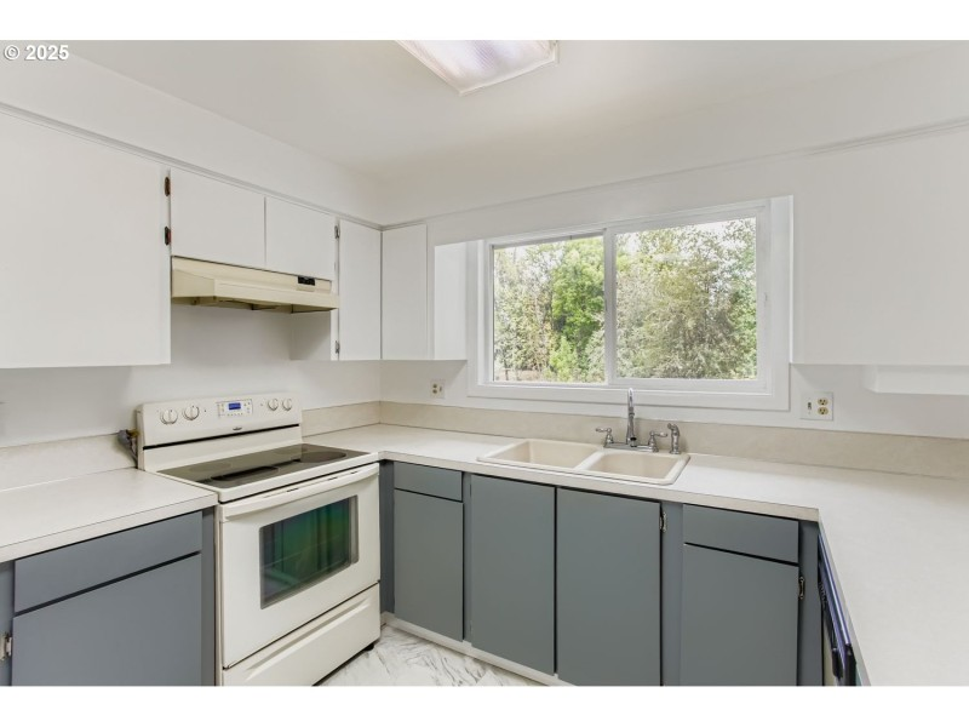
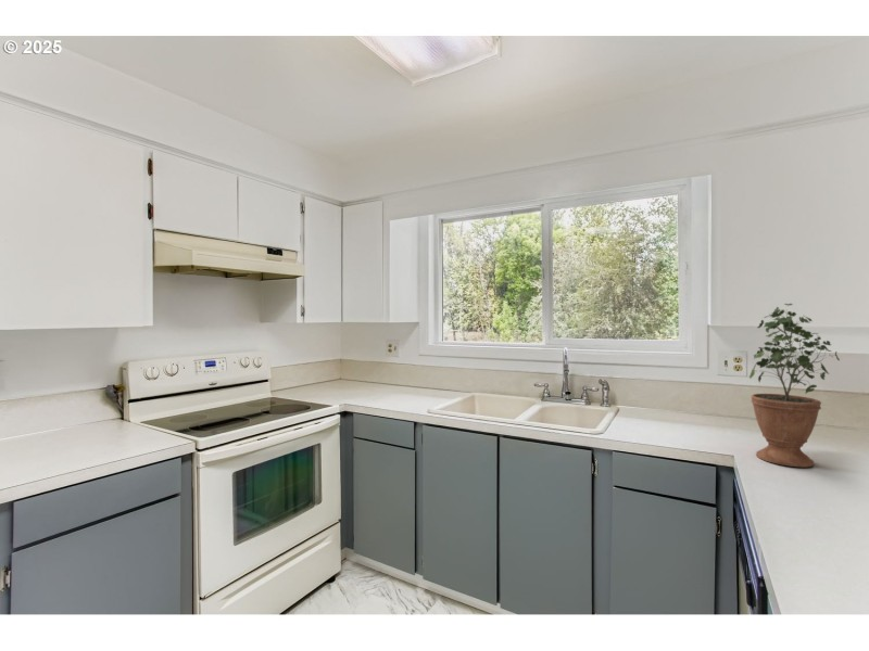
+ potted plant [748,303,841,468]
